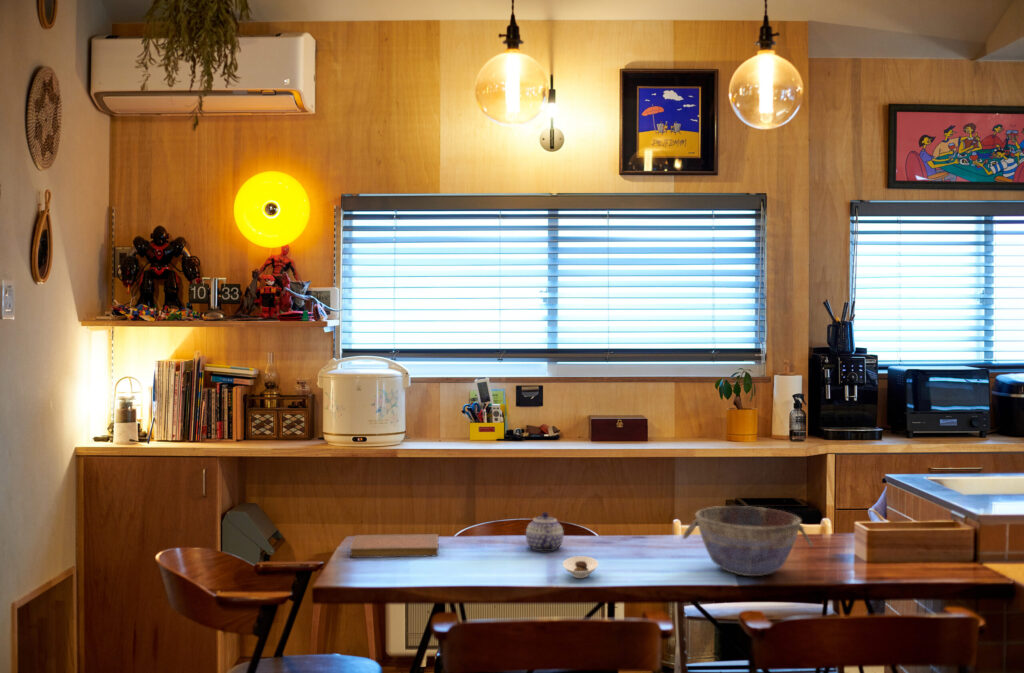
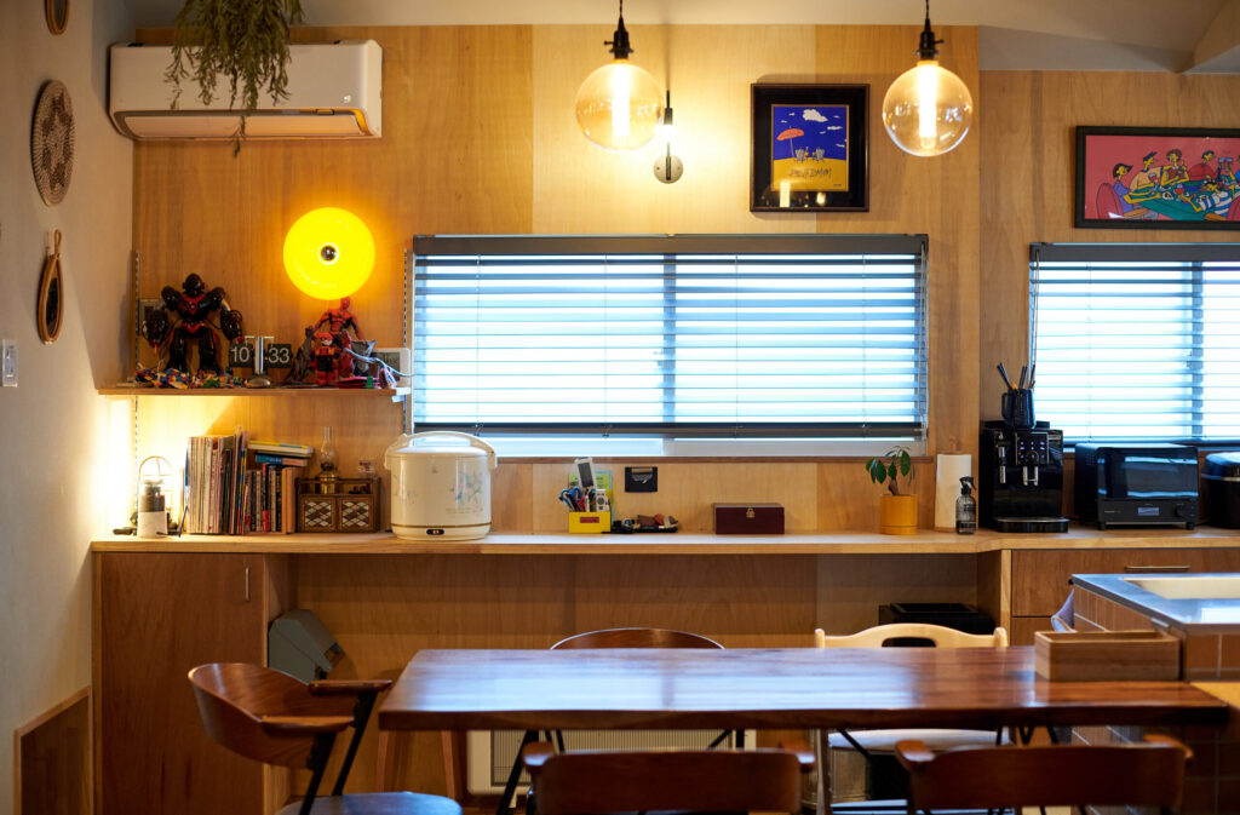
- bowl [682,505,814,577]
- teapot [525,511,564,552]
- saucer [562,555,599,579]
- notebook [349,533,439,559]
